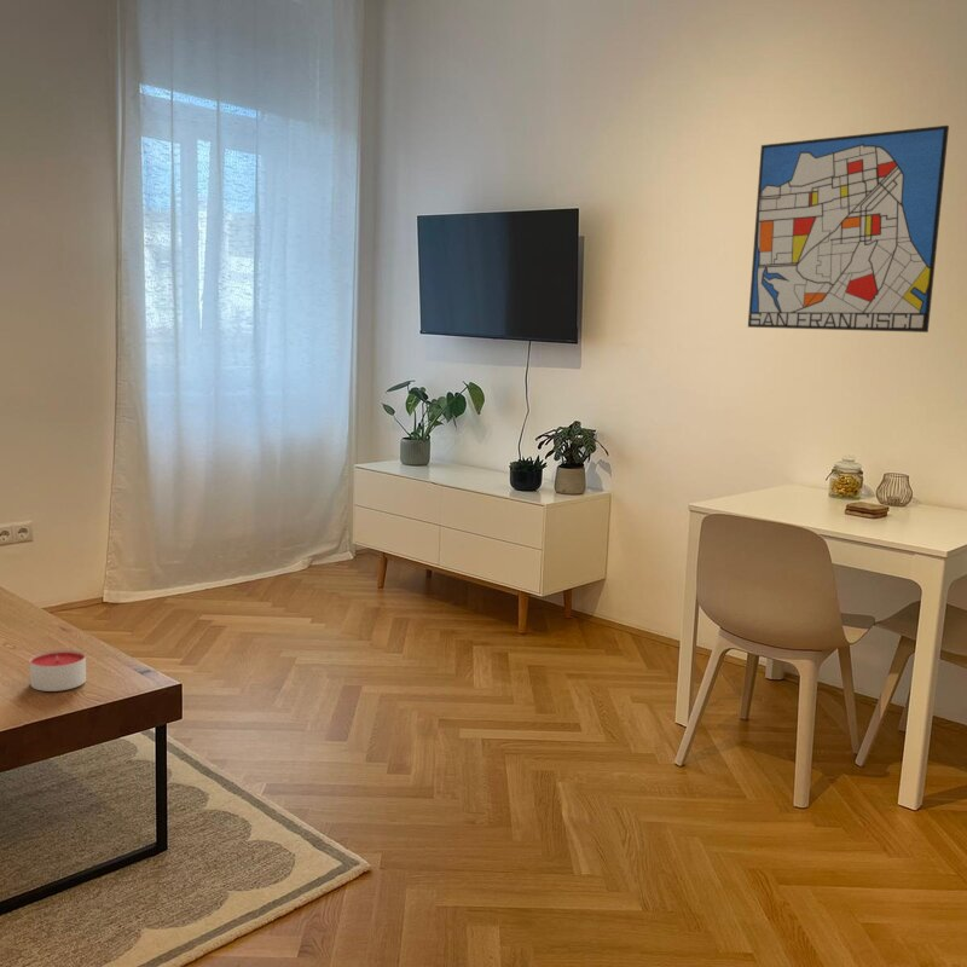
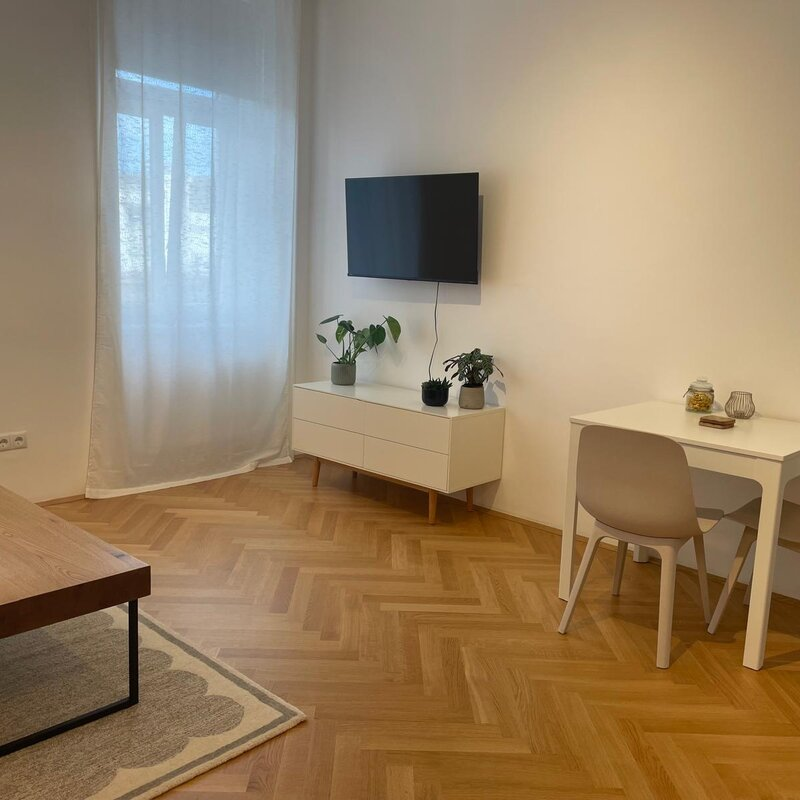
- wall art [747,125,950,334]
- candle [29,649,87,693]
